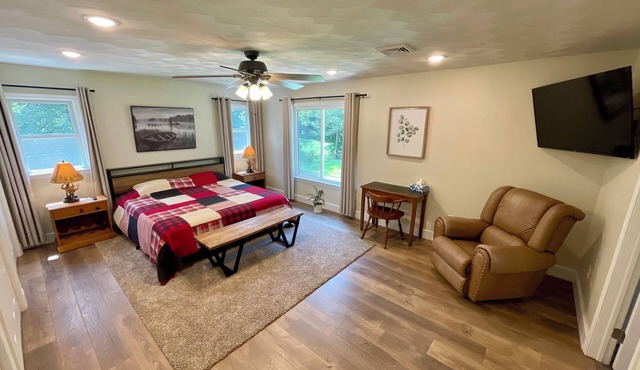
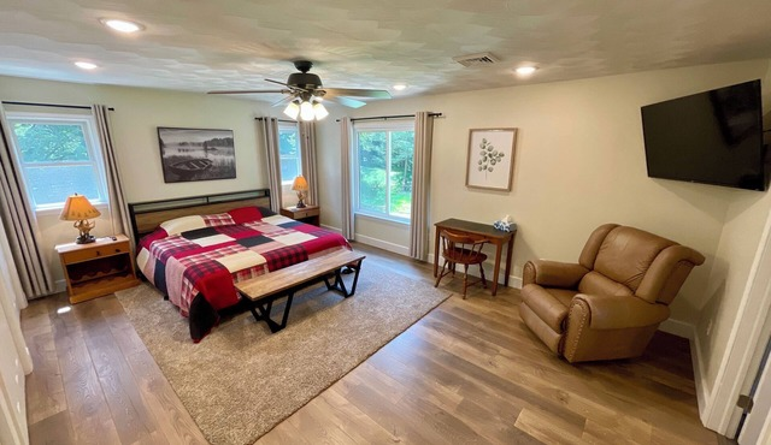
- house plant [303,185,326,214]
